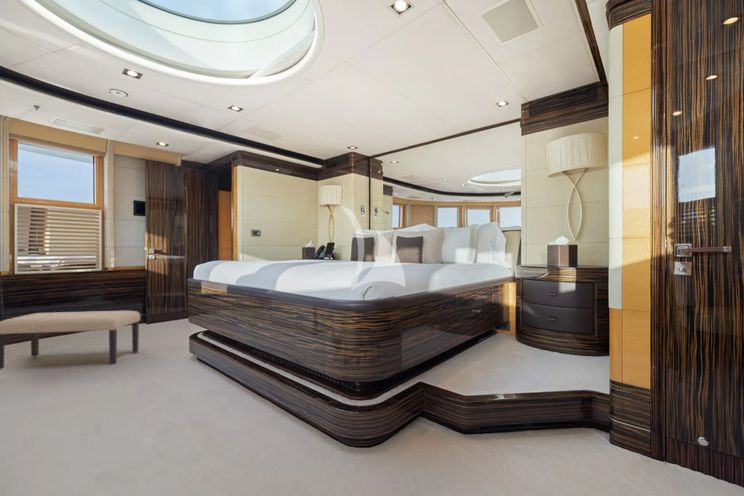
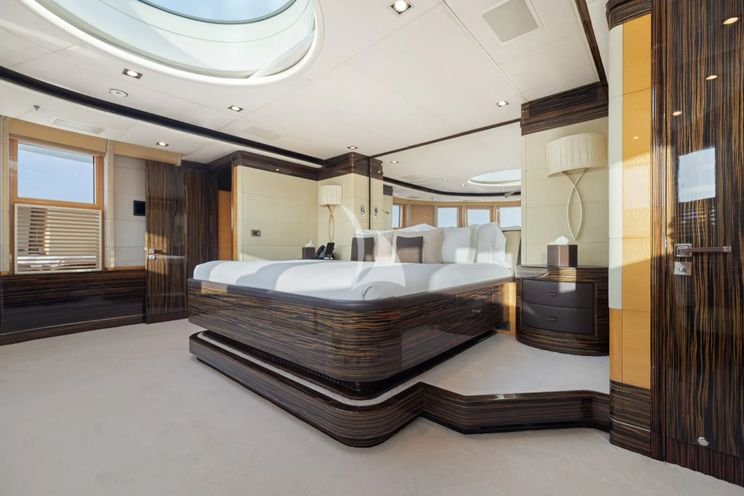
- bench [0,310,141,370]
